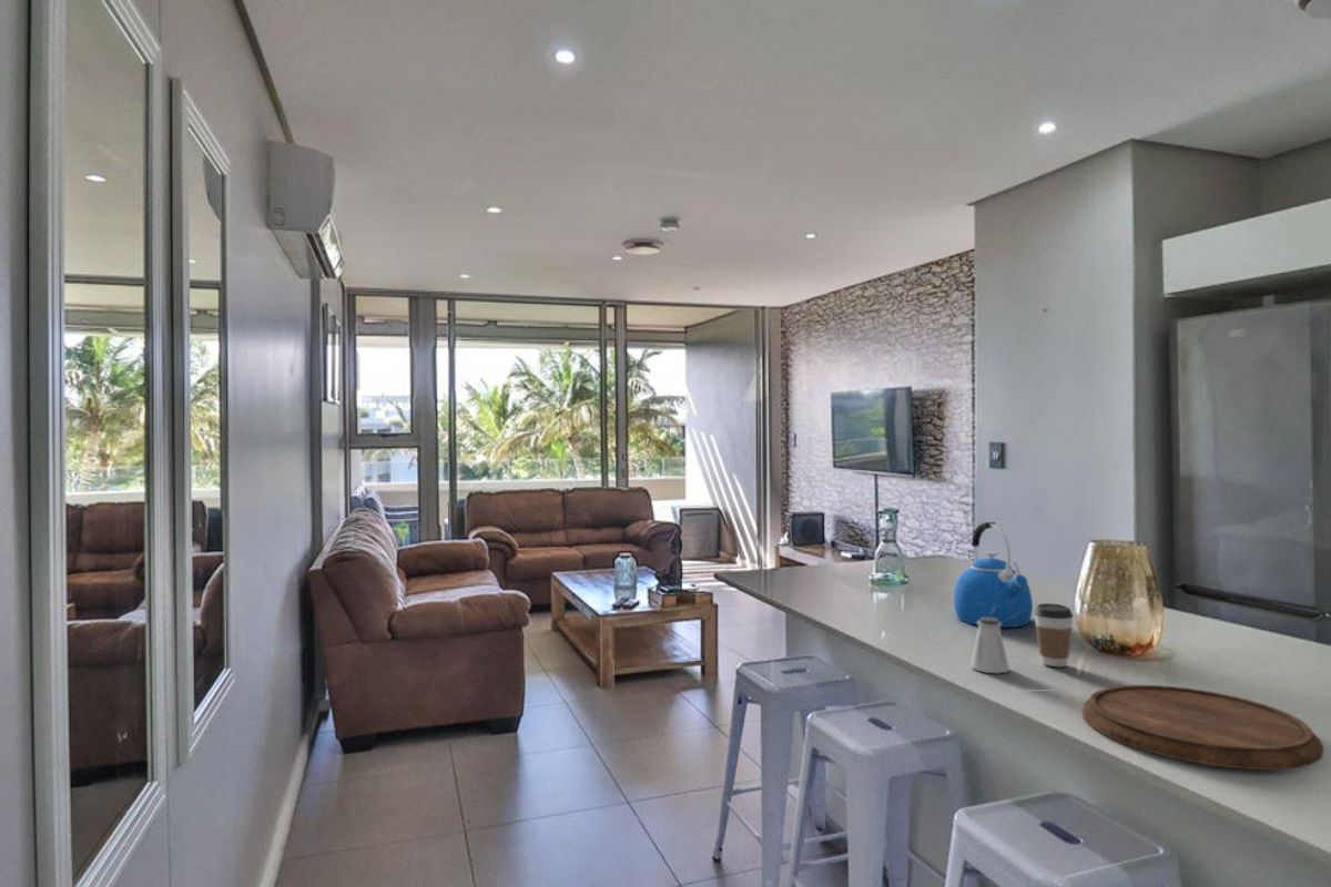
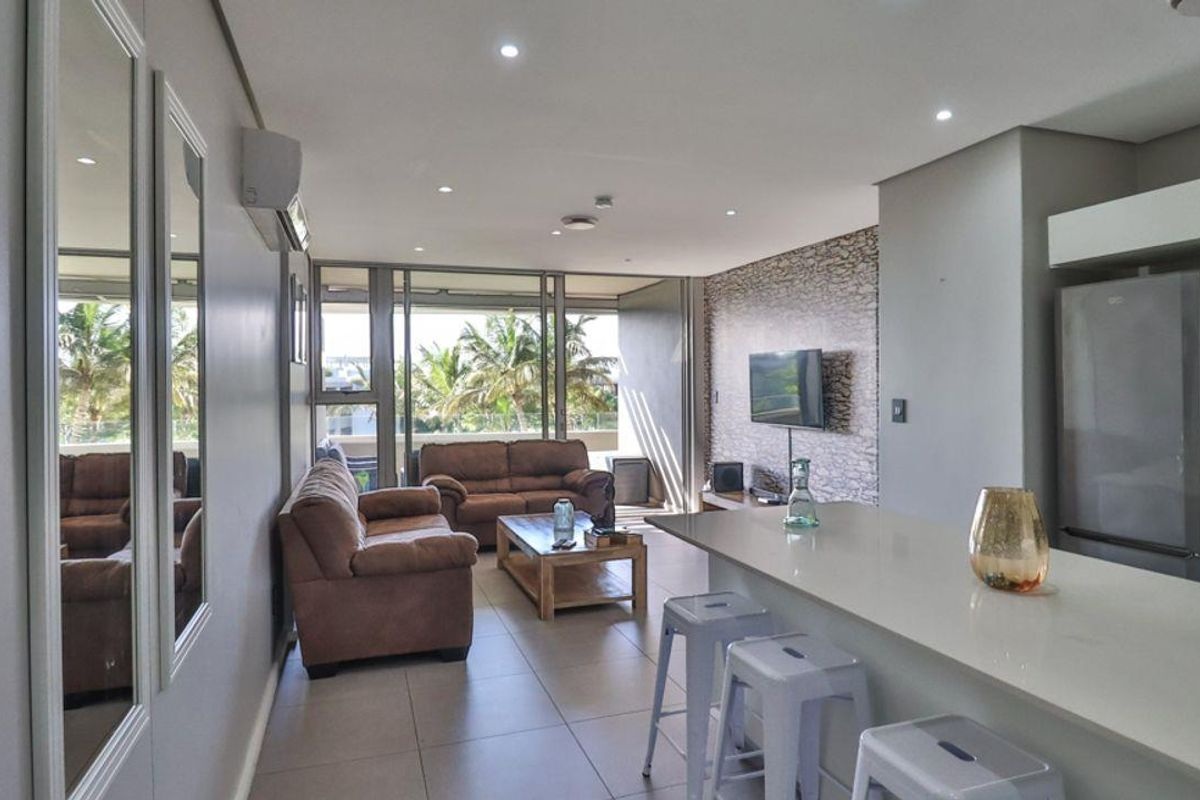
- kettle [953,521,1034,629]
- cutting board [1081,684,1324,771]
- coffee cup [1033,602,1075,667]
- saltshaker [969,618,1010,674]
